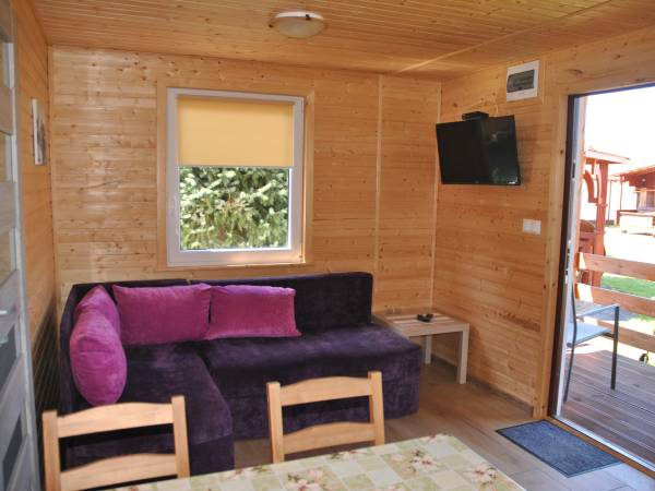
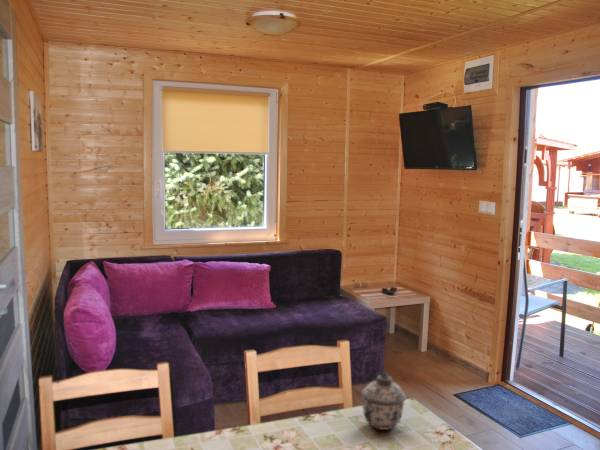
+ lidded jar [360,370,408,431]
